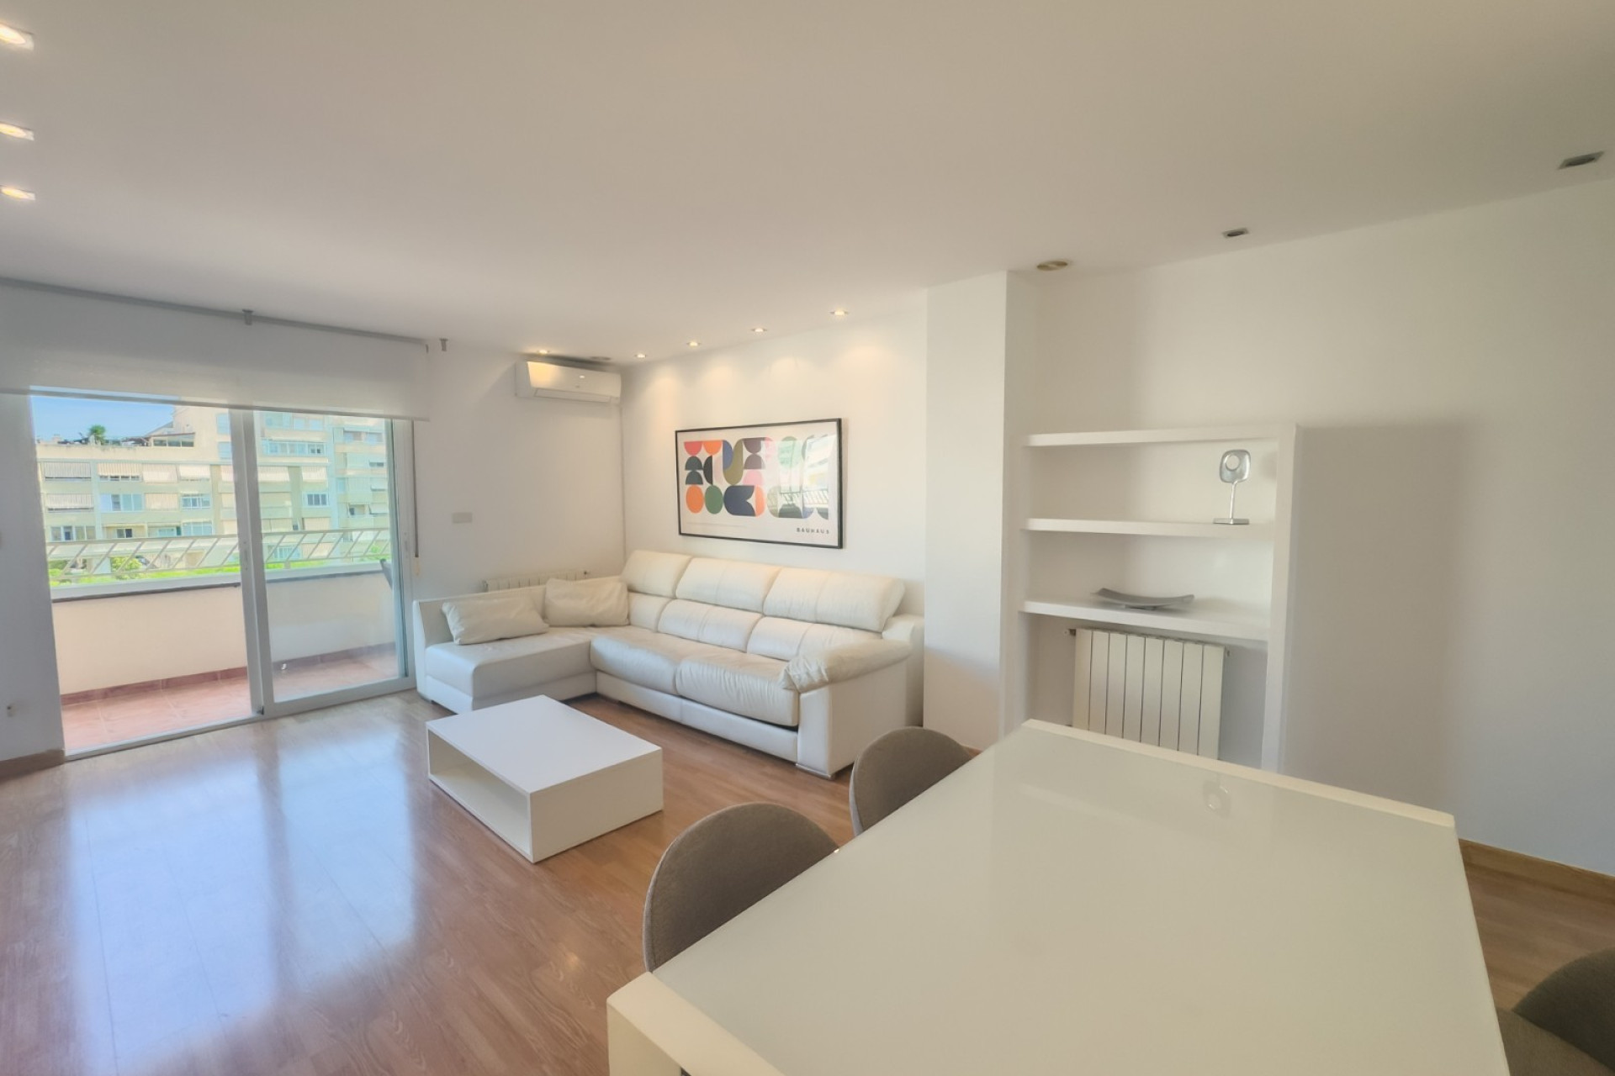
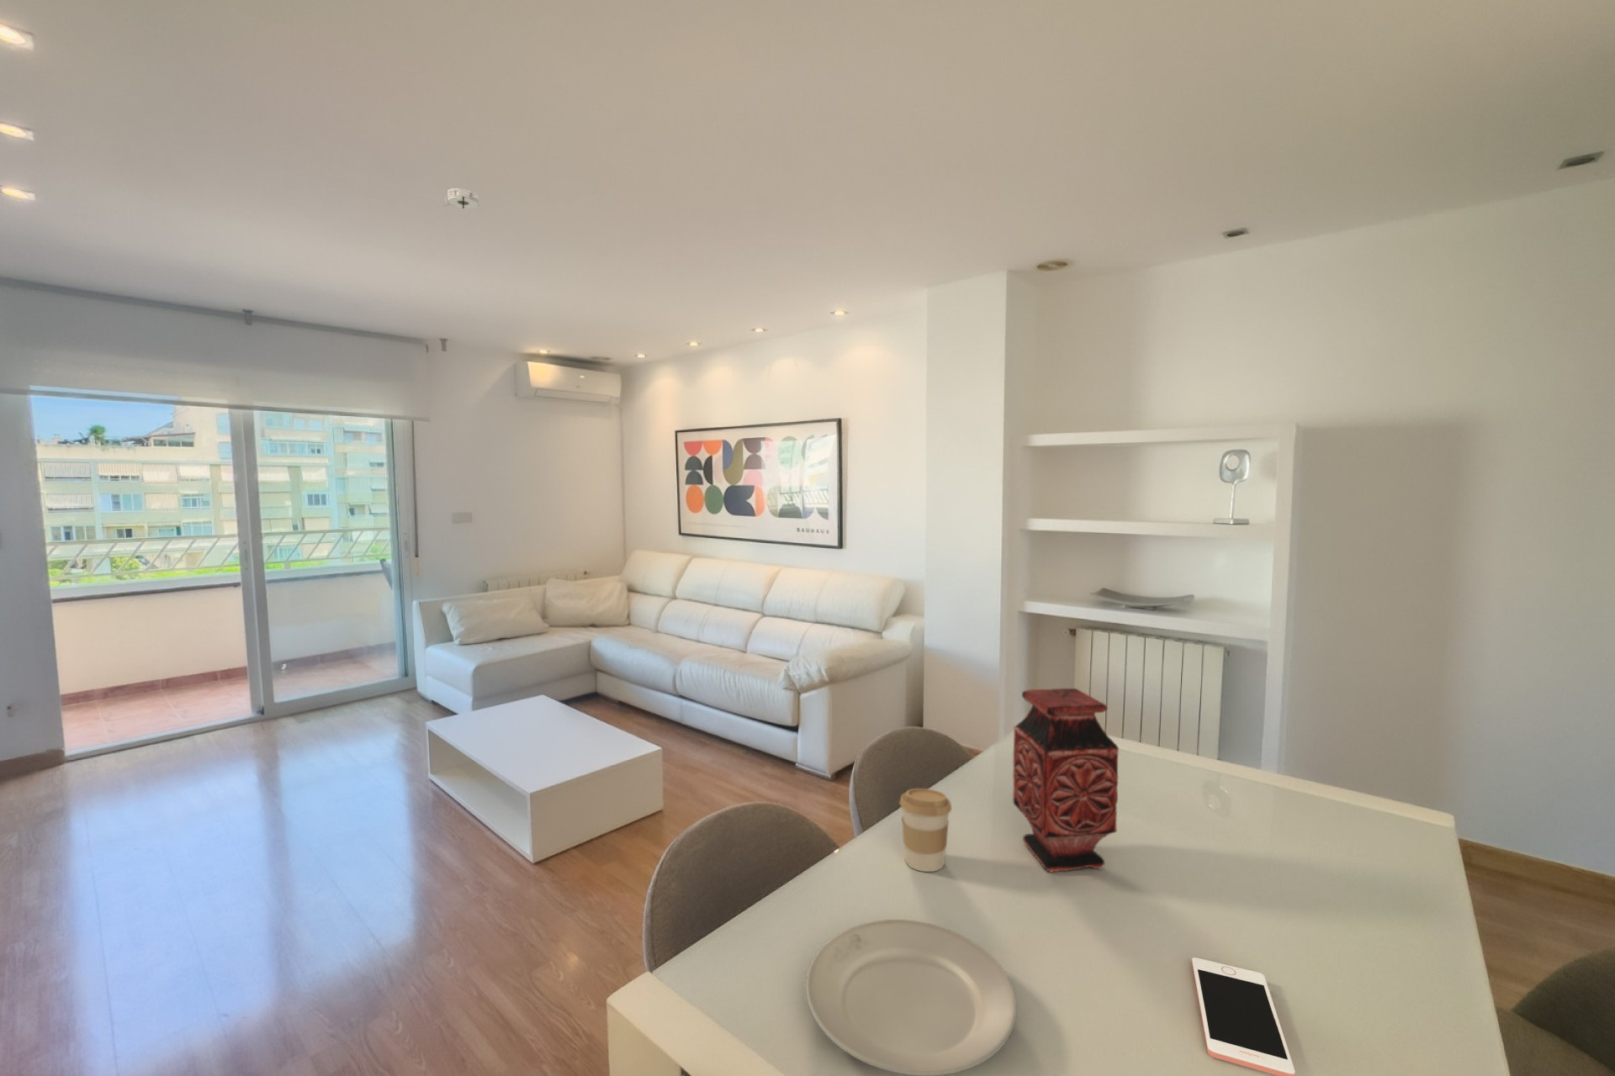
+ cell phone [1191,957,1297,1076]
+ smoke detector [443,187,482,209]
+ plate [805,919,1018,1076]
+ vase [1012,688,1120,873]
+ coffee cup [899,788,952,873]
